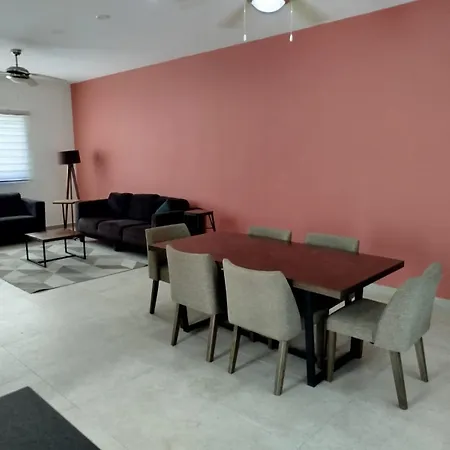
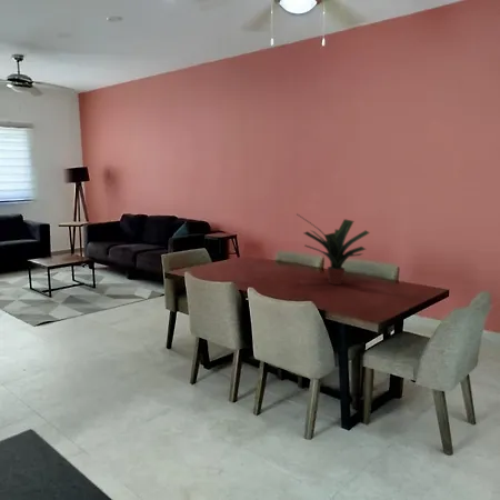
+ potted plant [296,212,371,286]
